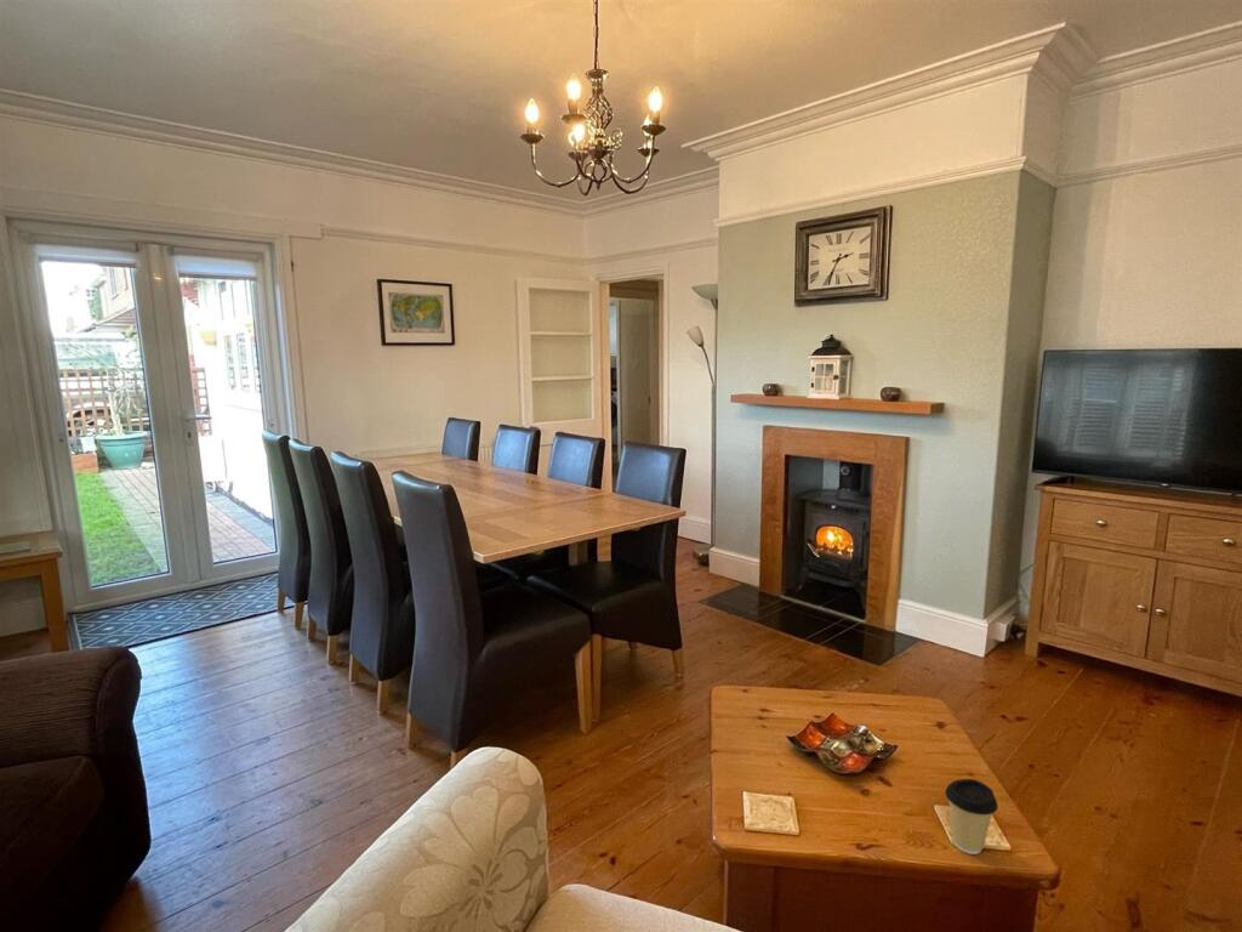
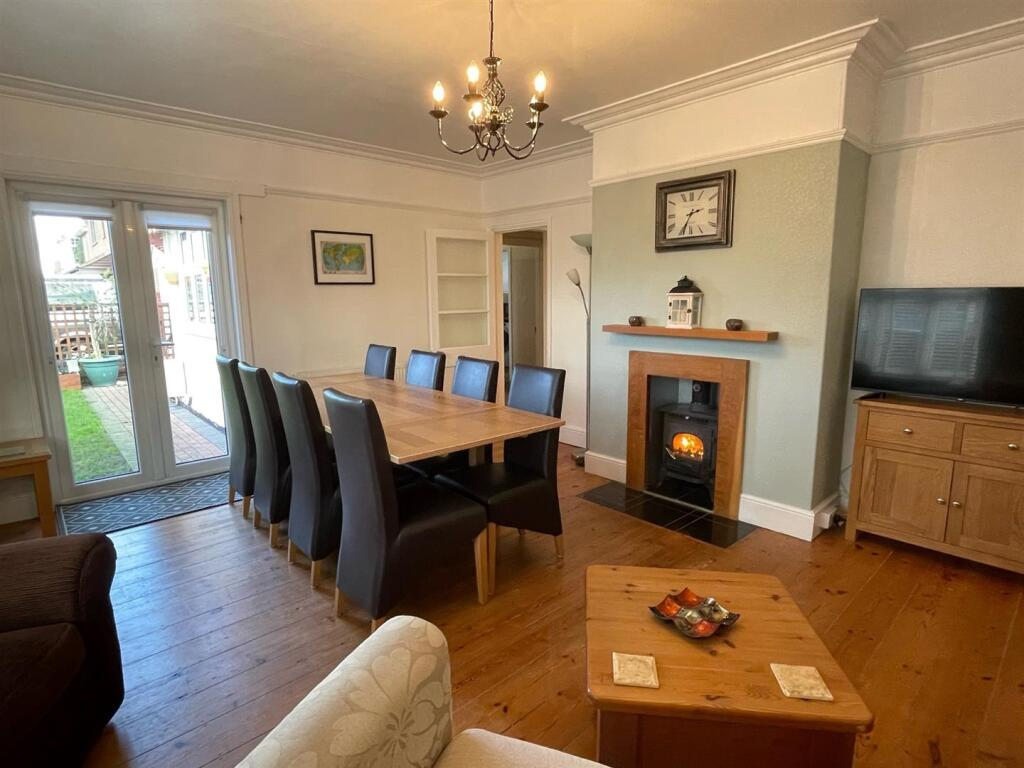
- coffee cup [944,778,999,856]
